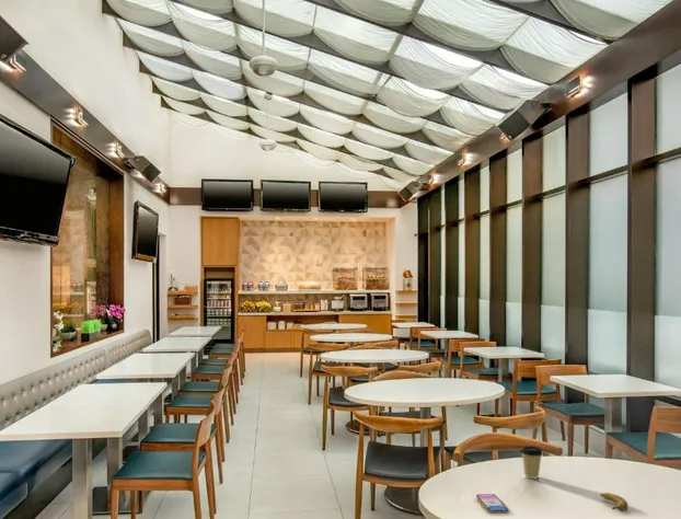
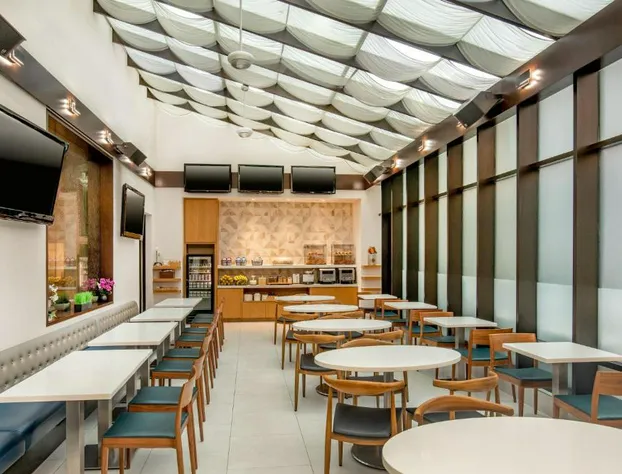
- coffee cup [519,445,544,480]
- banana [599,492,628,512]
- smartphone [475,493,510,515]
